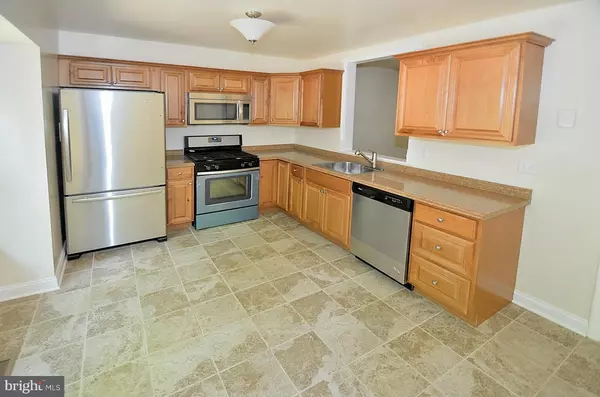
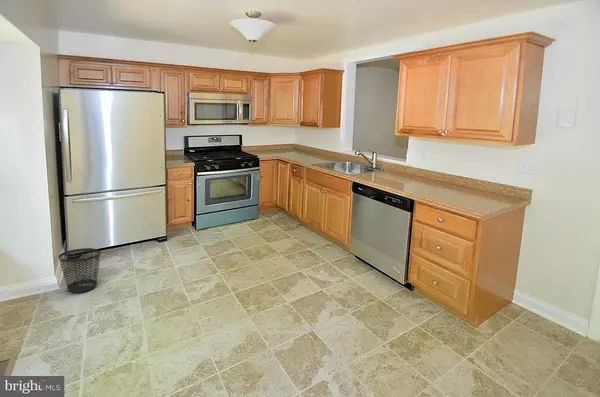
+ wastebasket [58,247,101,294]
